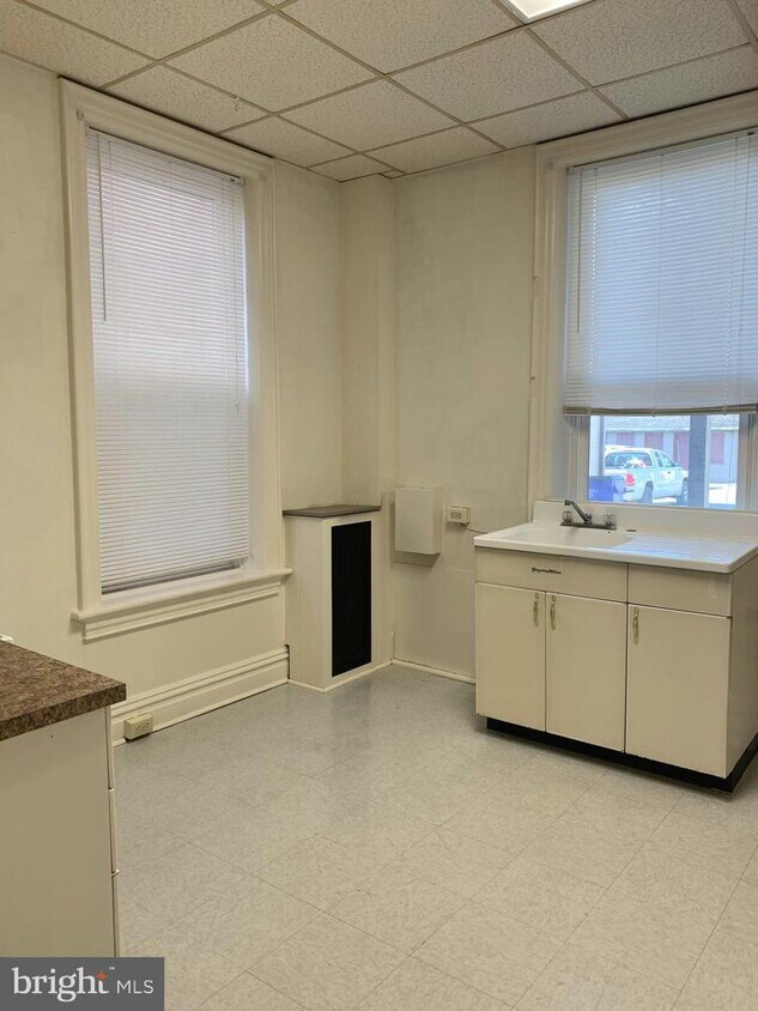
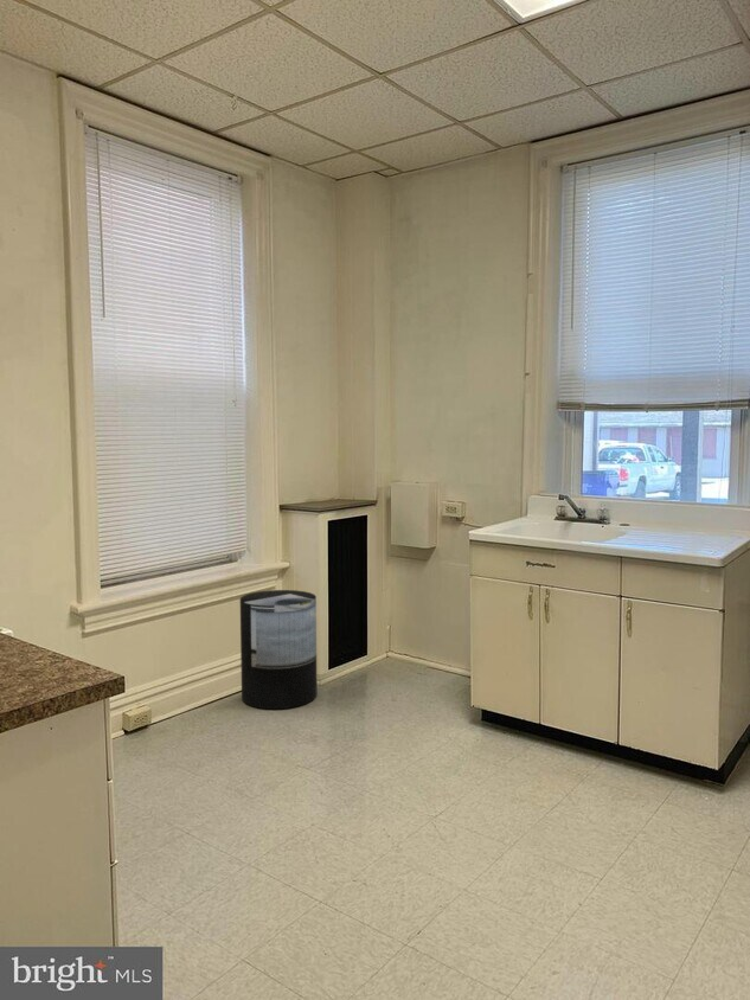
+ trash can [239,589,318,710]
